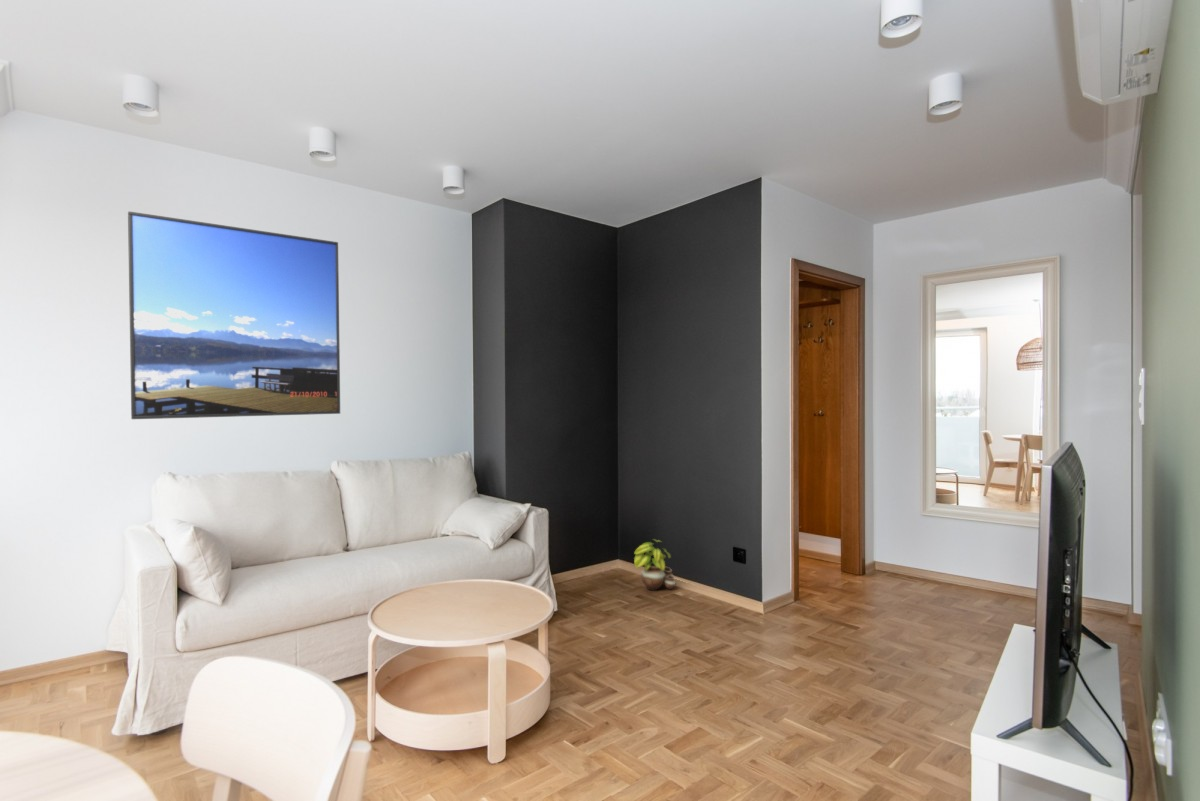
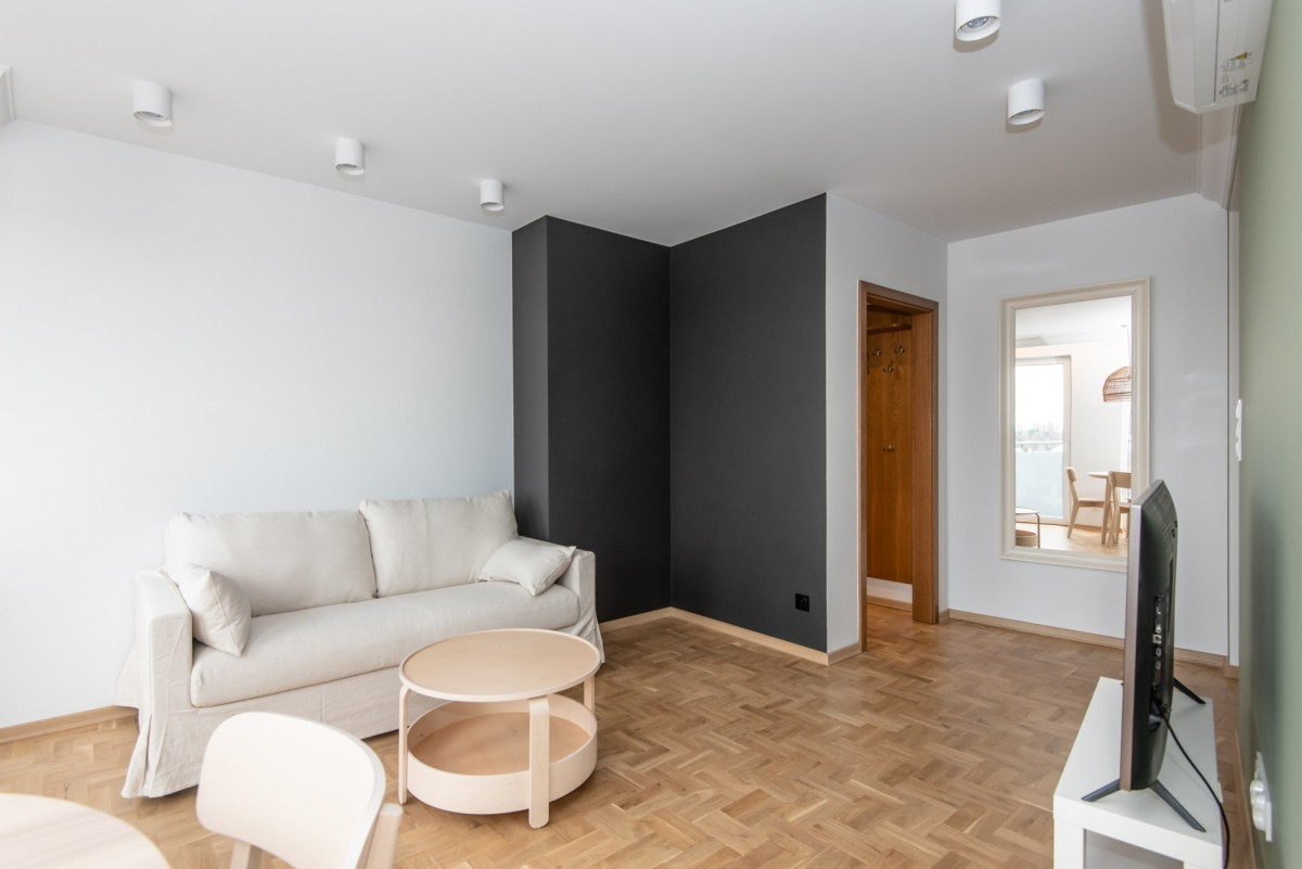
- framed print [127,210,341,420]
- potted plant [633,538,677,591]
